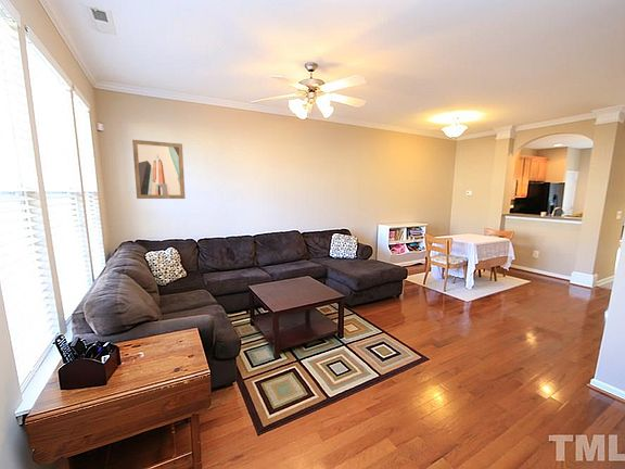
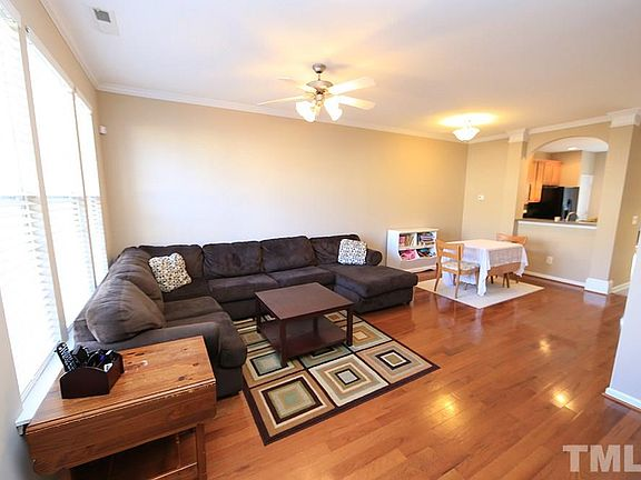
- wall art [131,139,187,200]
